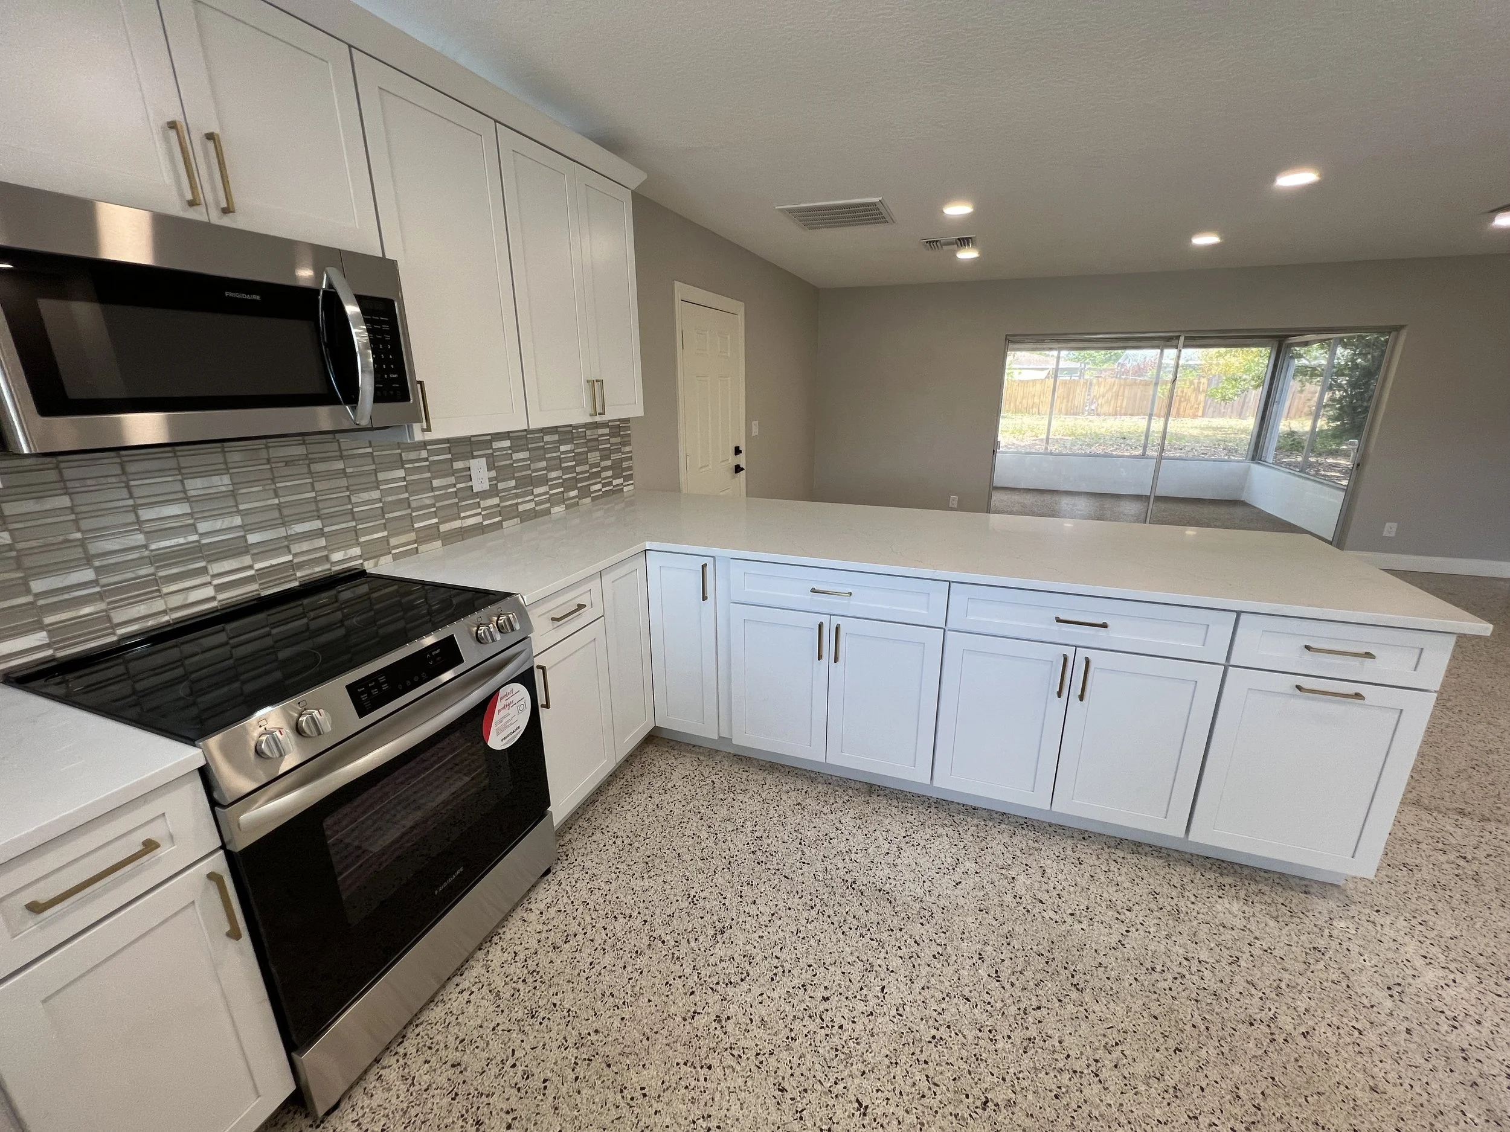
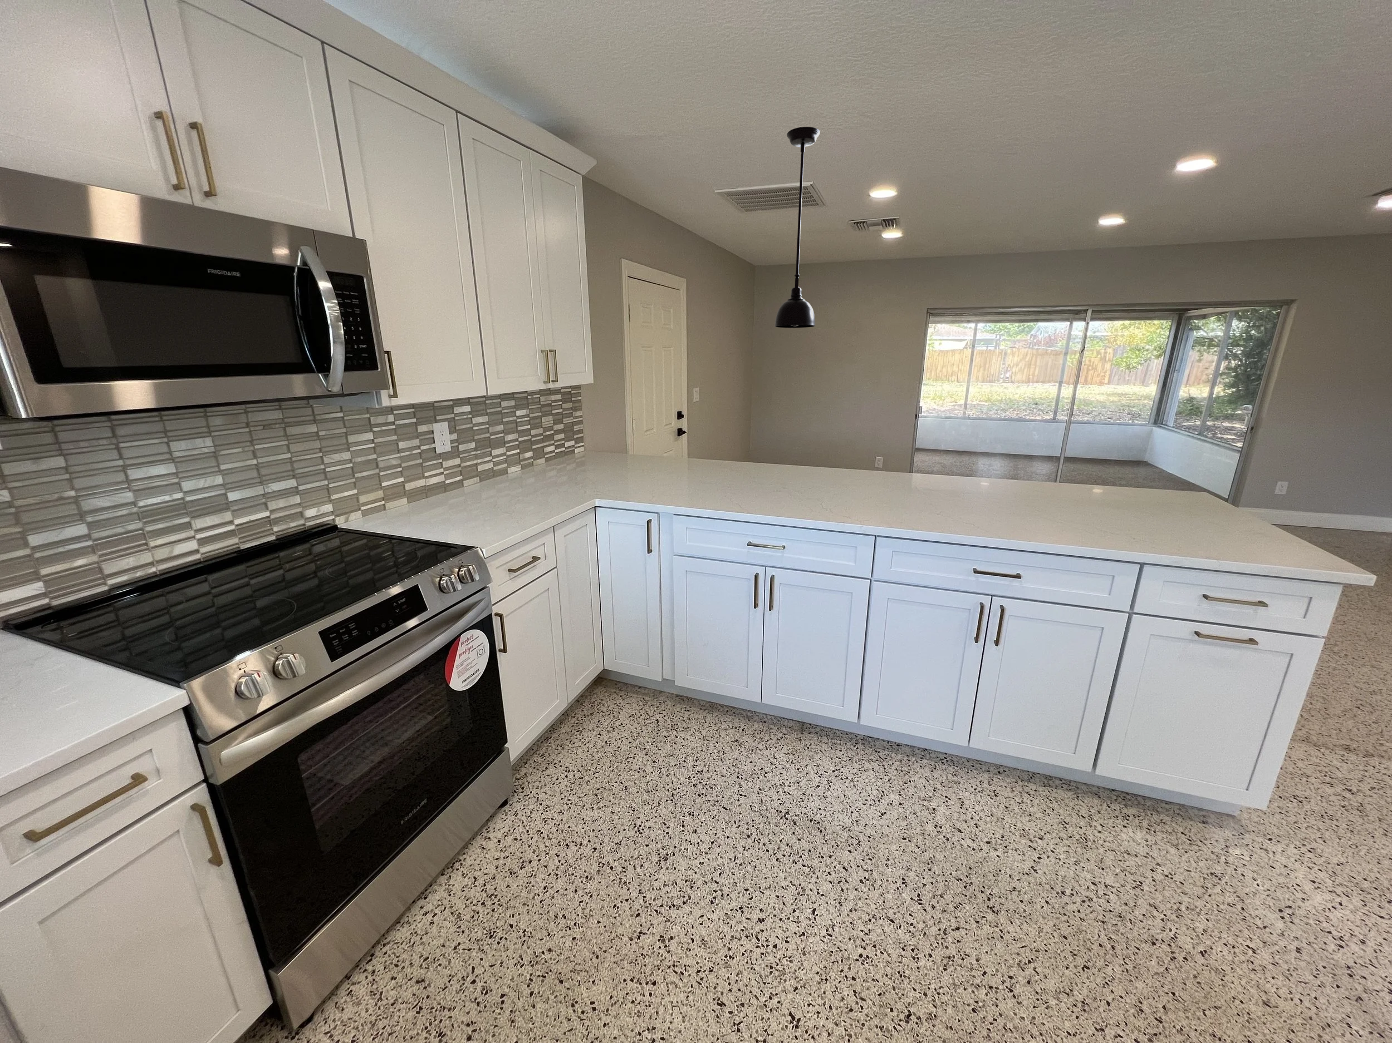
+ light fixture [774,126,820,329]
